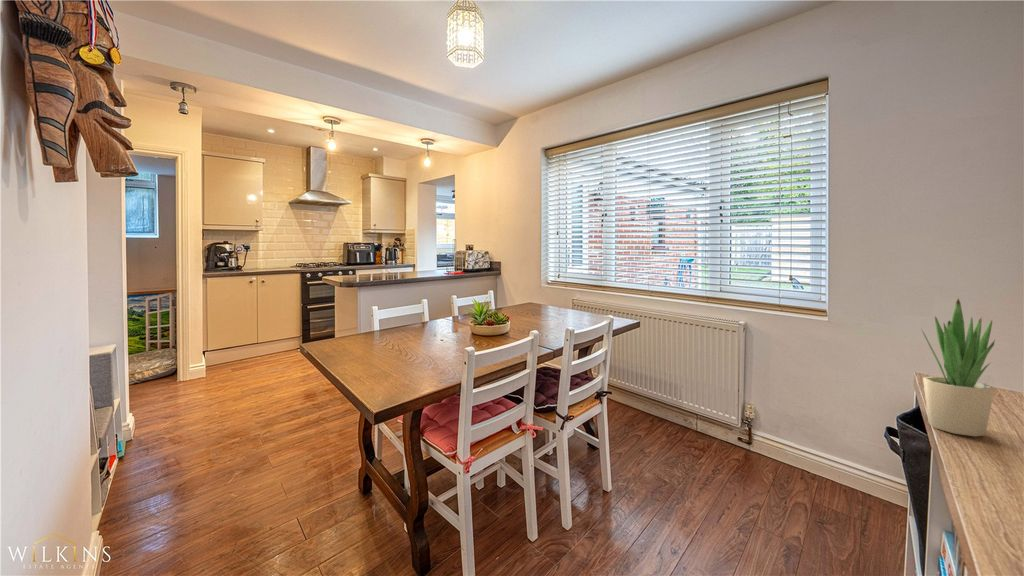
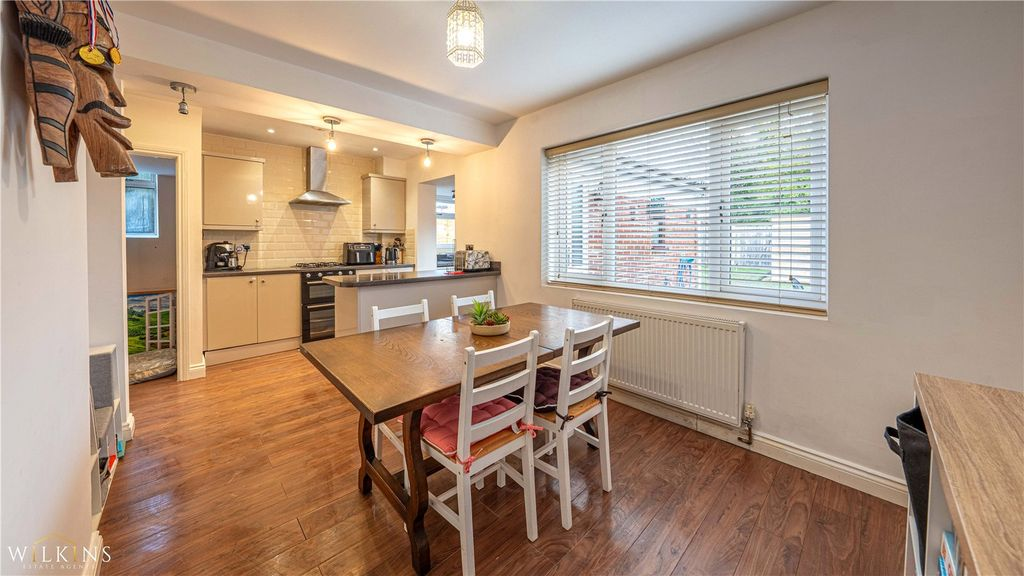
- potted plant [920,297,996,437]
